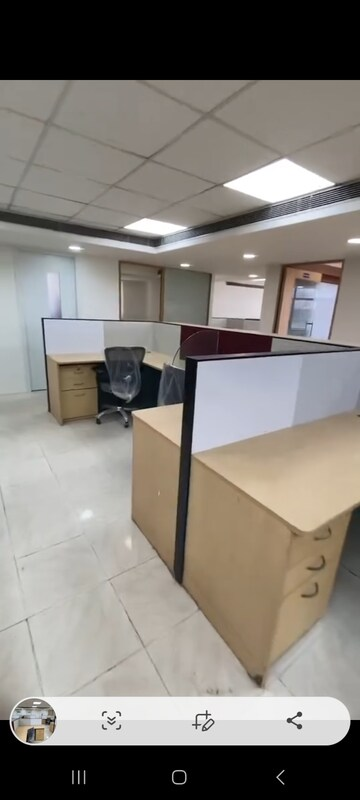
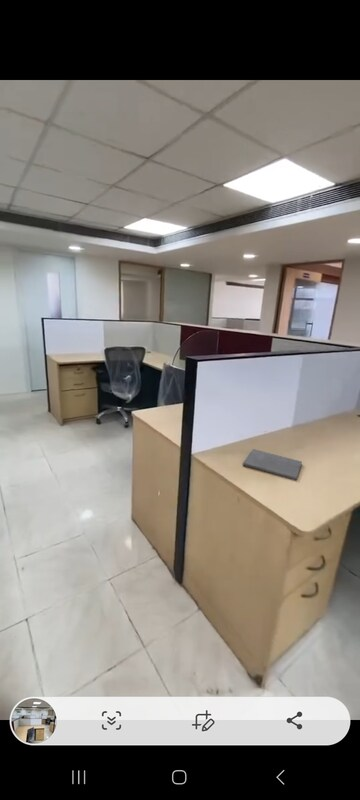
+ notepad [242,448,303,481]
